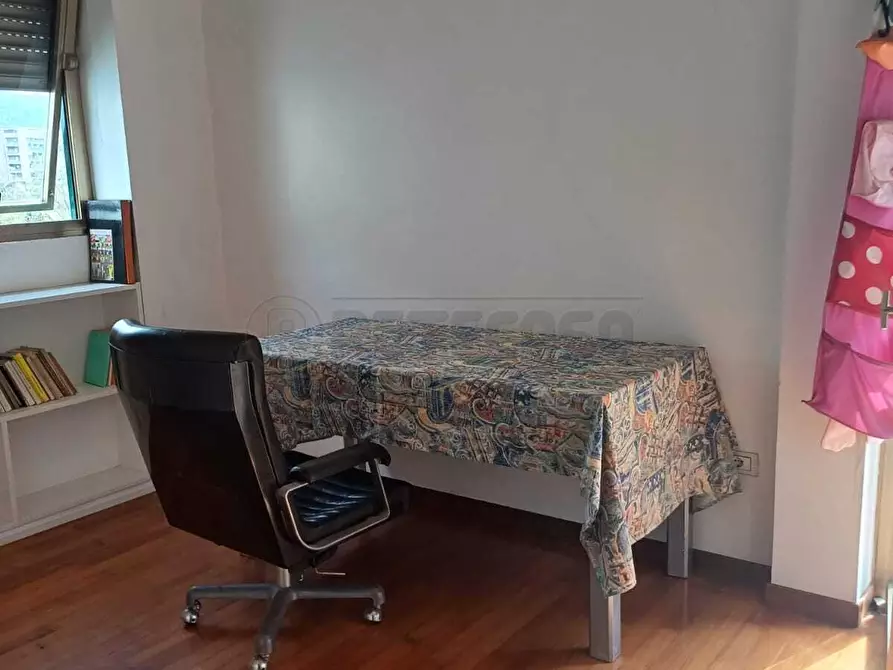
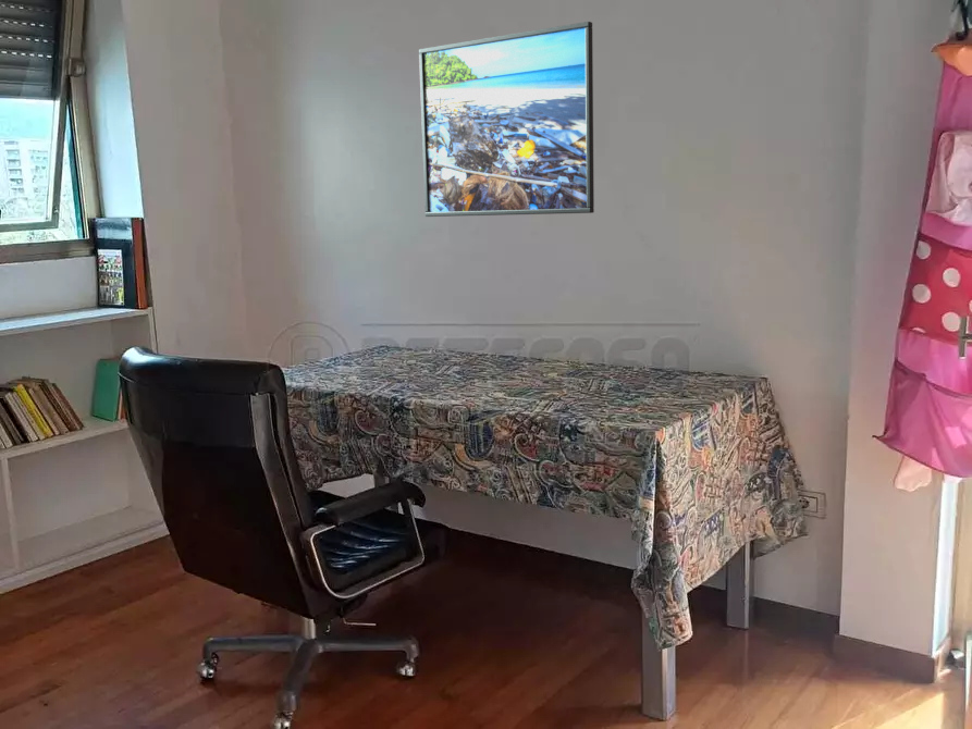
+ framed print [418,21,595,218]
